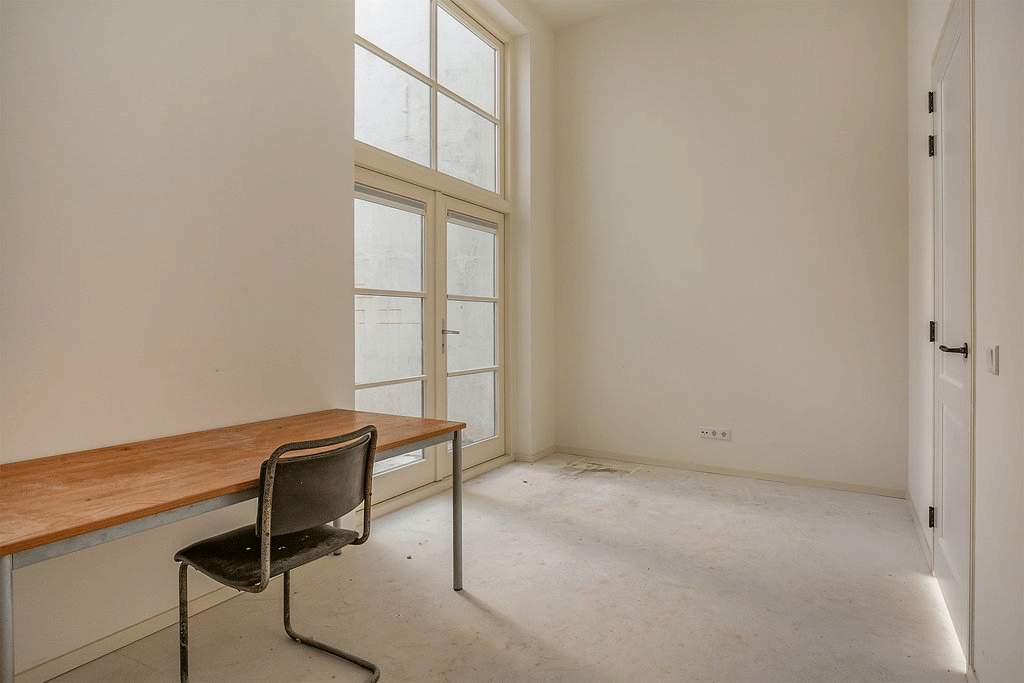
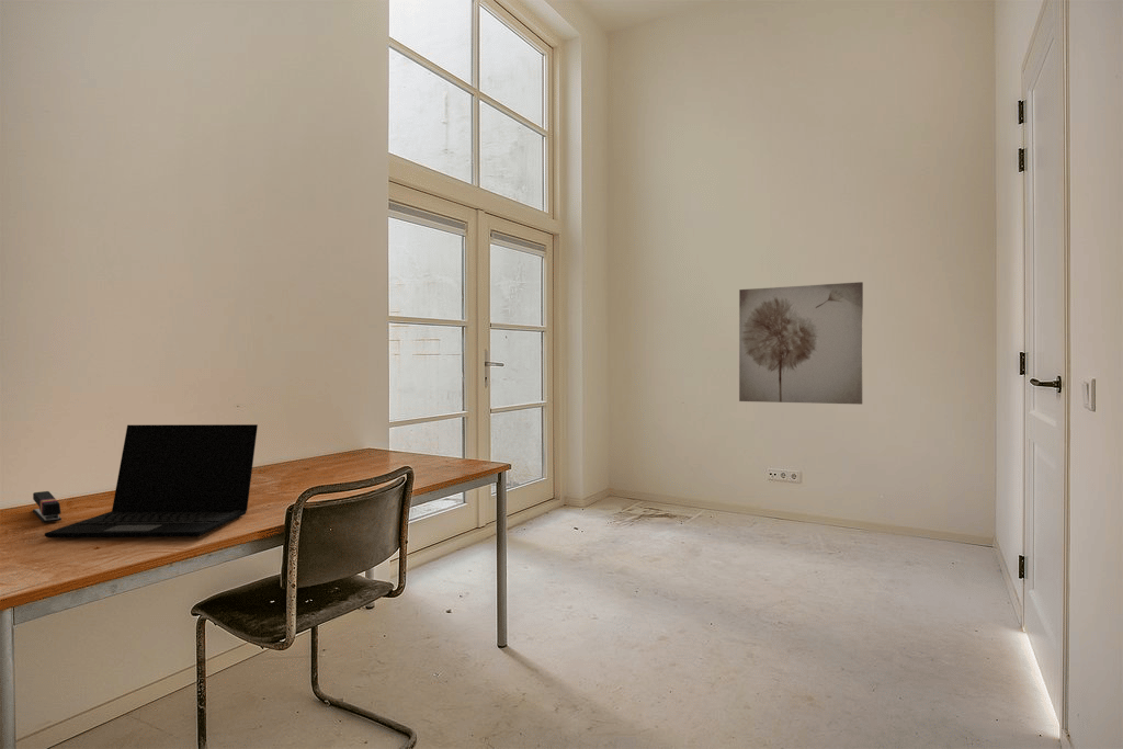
+ laptop [44,423,259,538]
+ stapler [32,490,63,523]
+ wall art [738,281,864,406]
